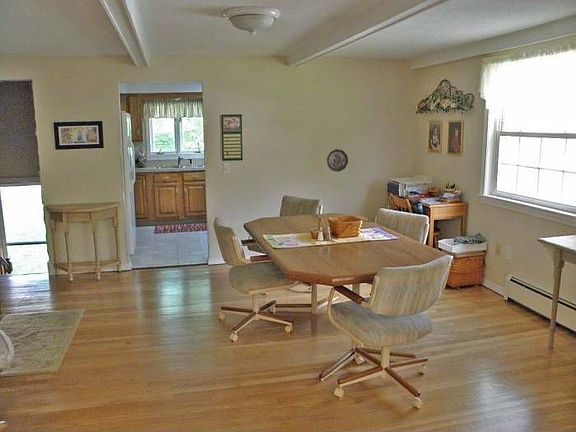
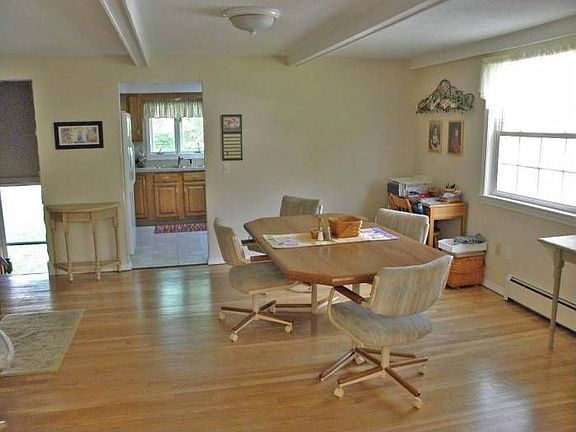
- decorative plate [326,148,349,173]
